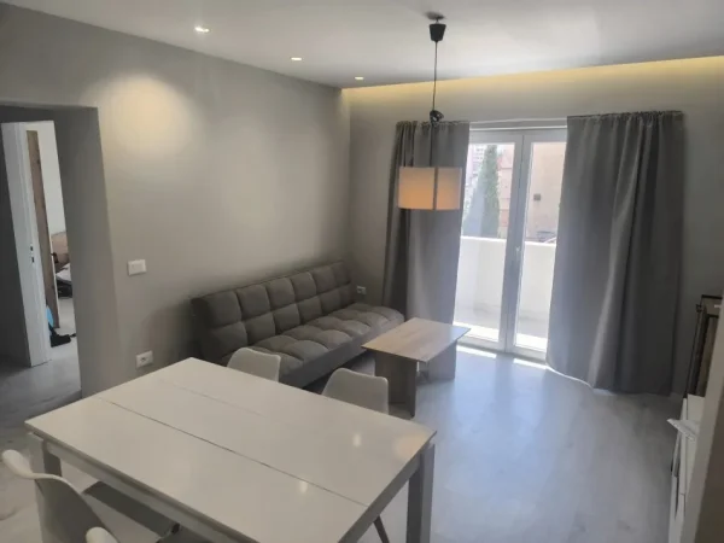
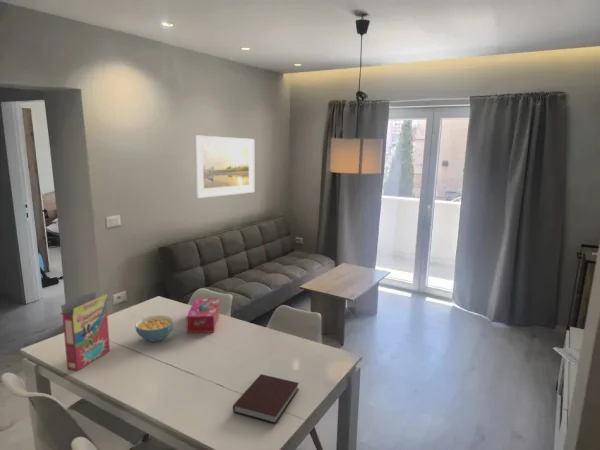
+ cereal box [59,291,111,372]
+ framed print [194,134,255,199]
+ tissue box [185,297,221,334]
+ cereal bowl [134,314,174,343]
+ notebook [232,373,300,424]
